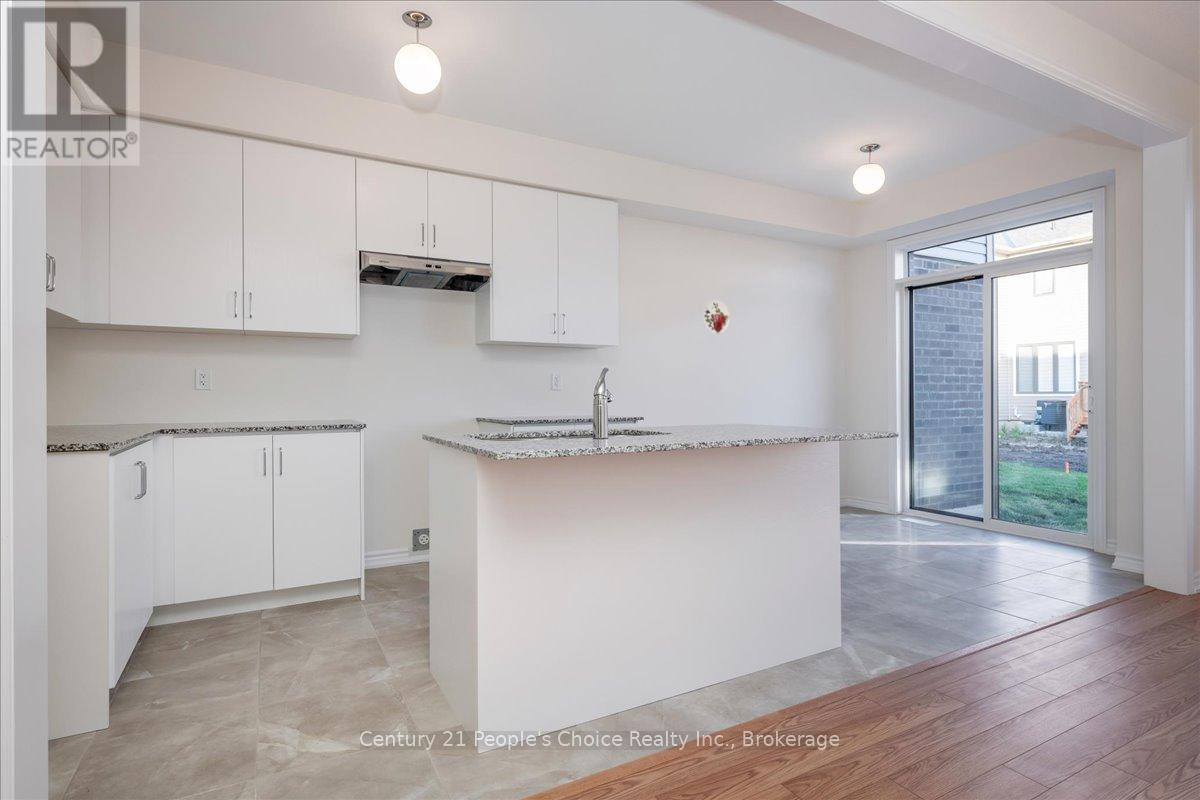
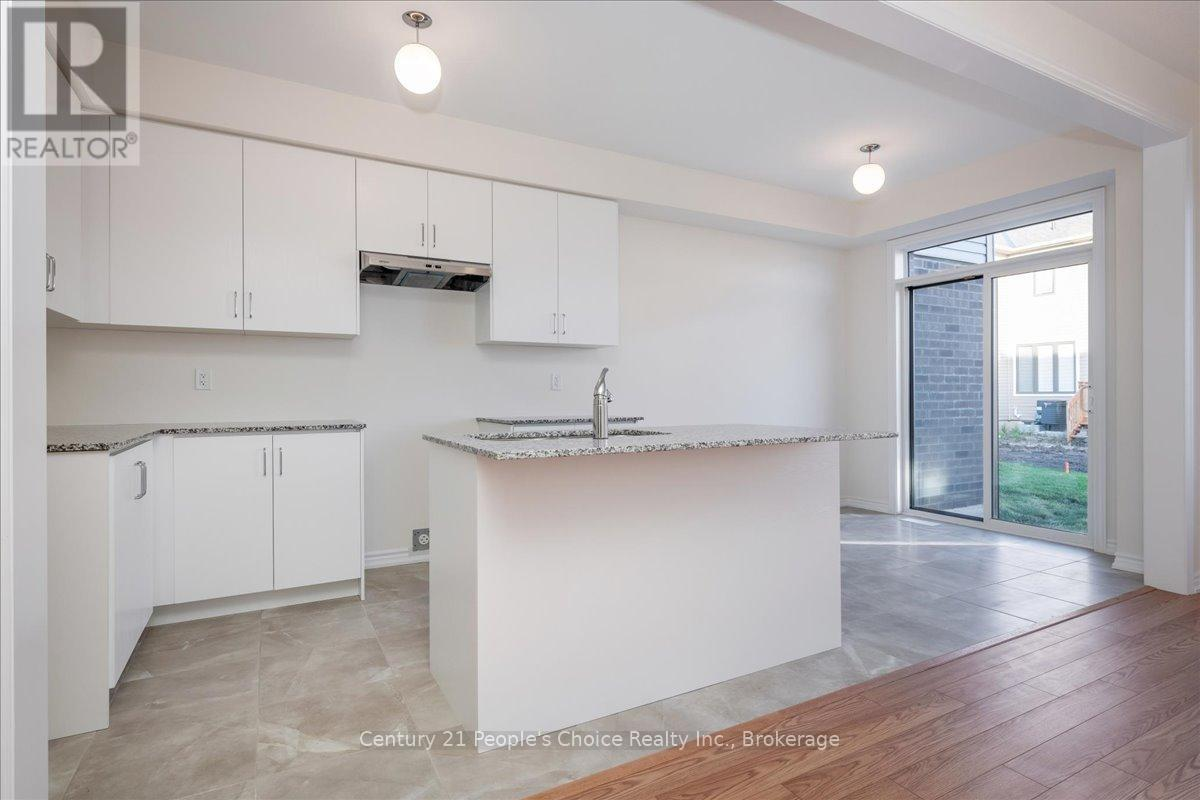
- decorative plate [702,299,731,335]
